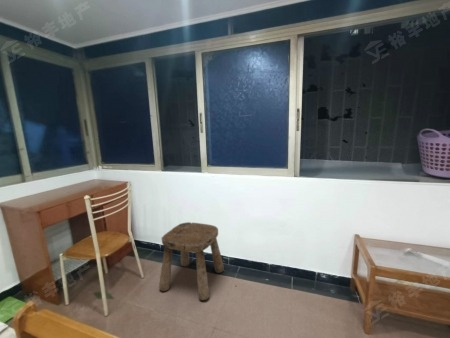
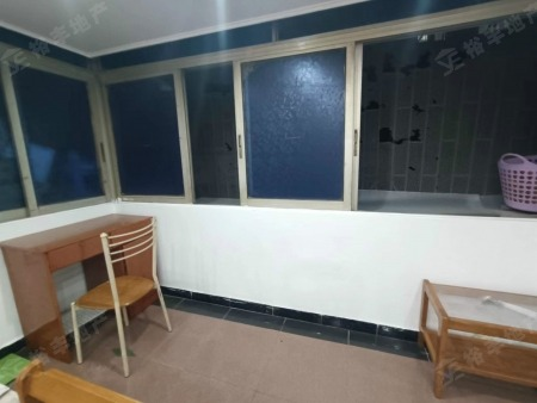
- stool [158,221,225,301]
